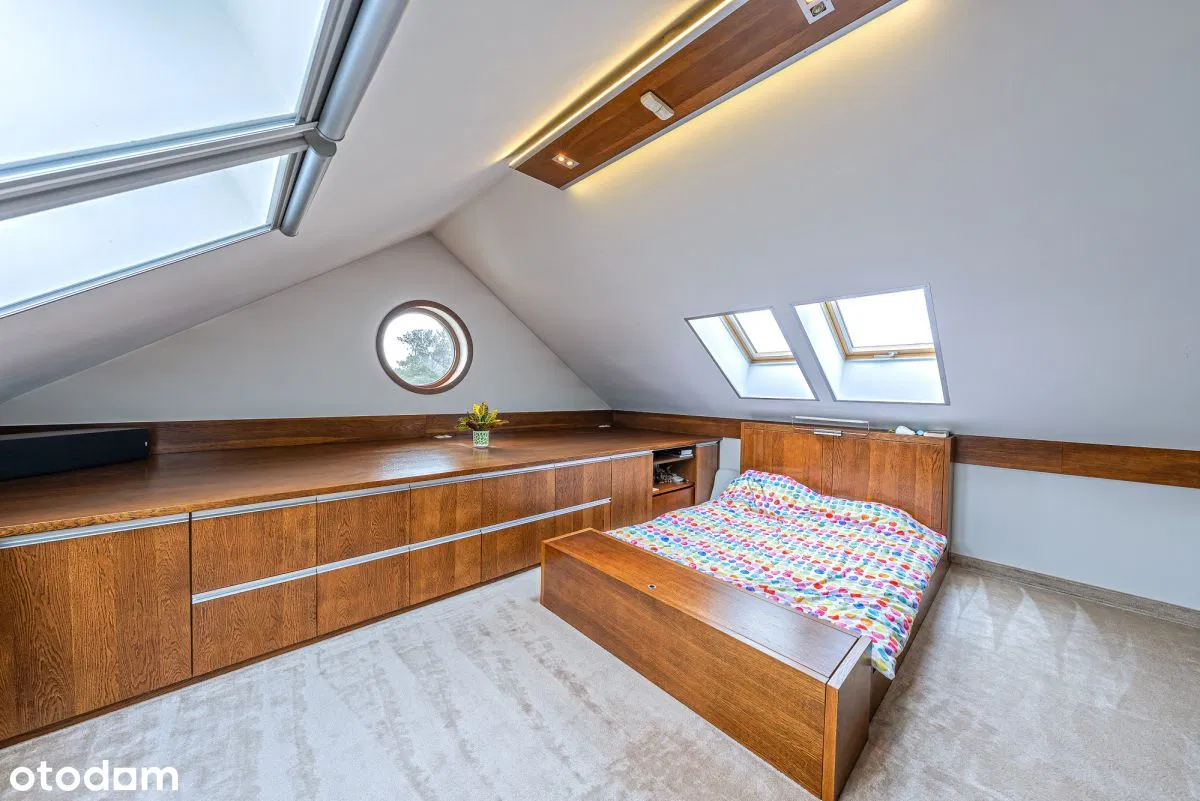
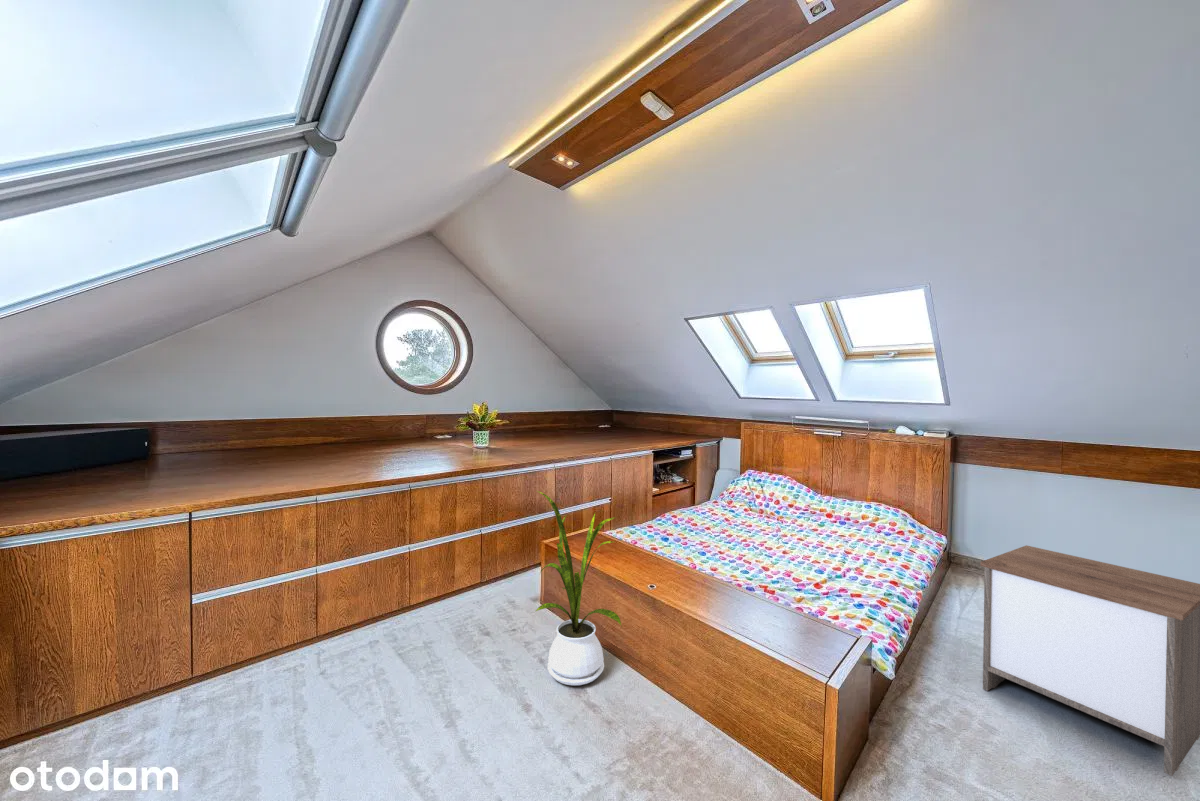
+ house plant [535,490,623,686]
+ nightstand [979,544,1200,777]
